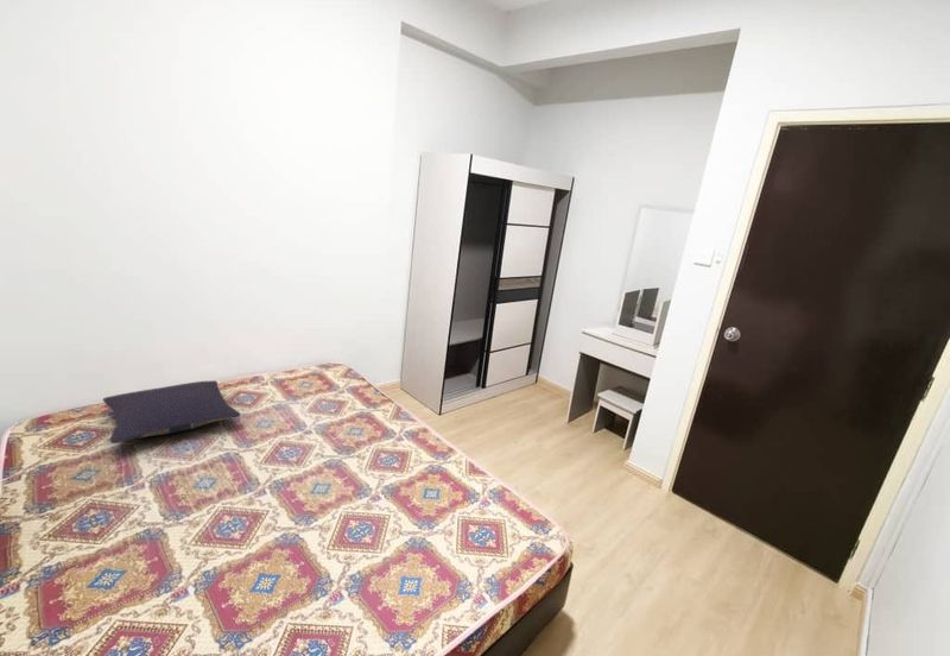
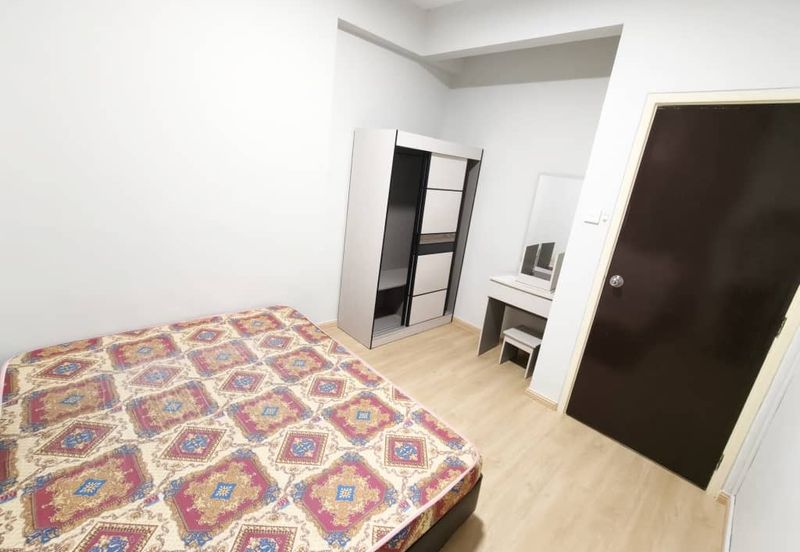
- pillow [102,379,242,444]
